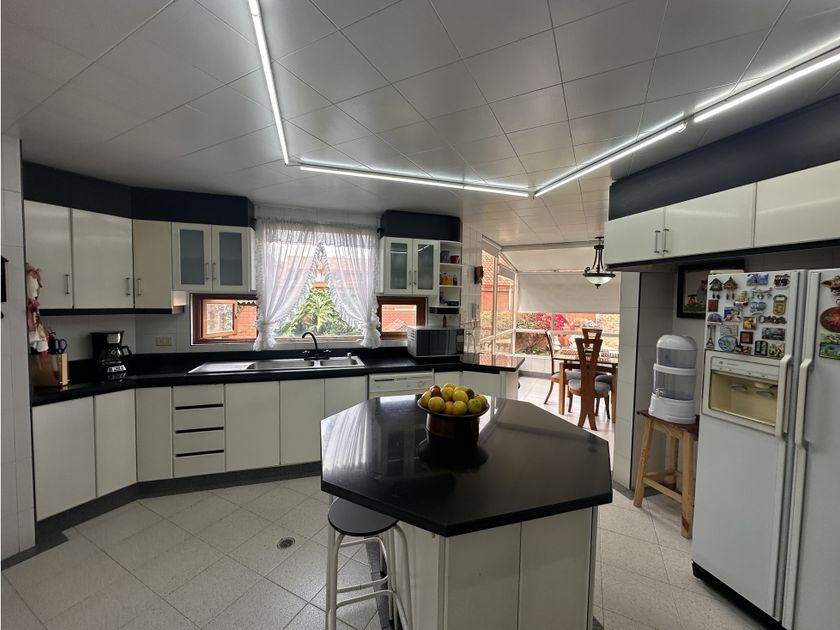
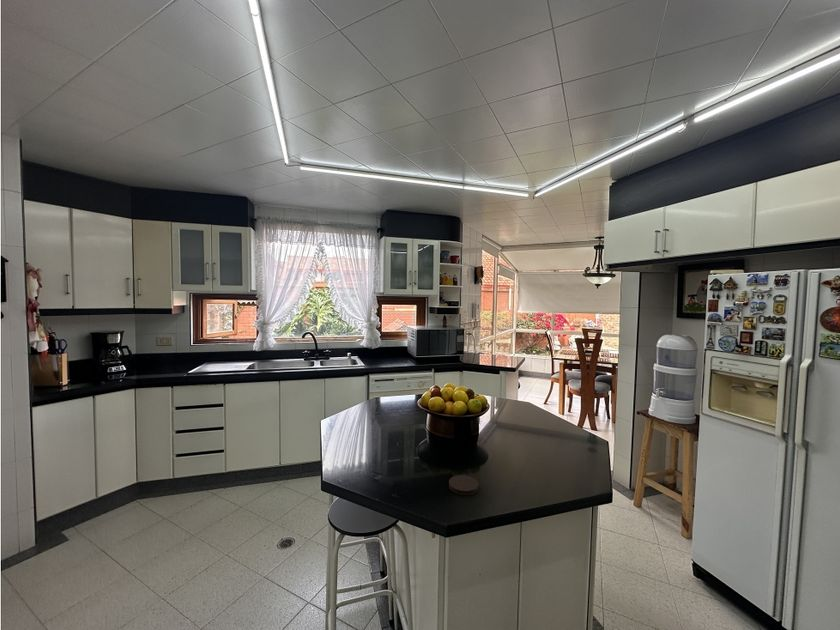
+ coaster [448,474,479,496]
